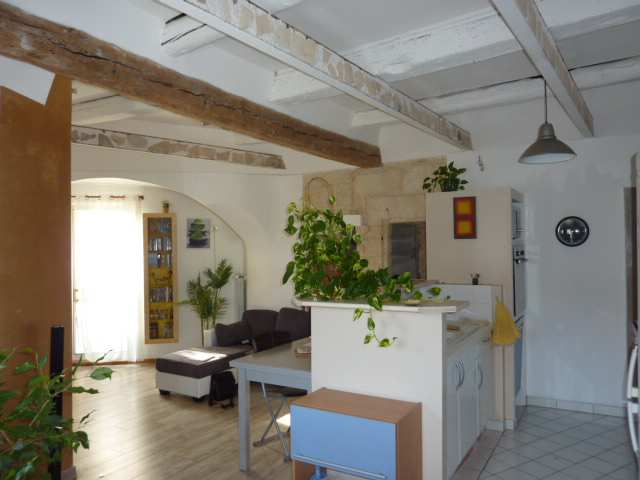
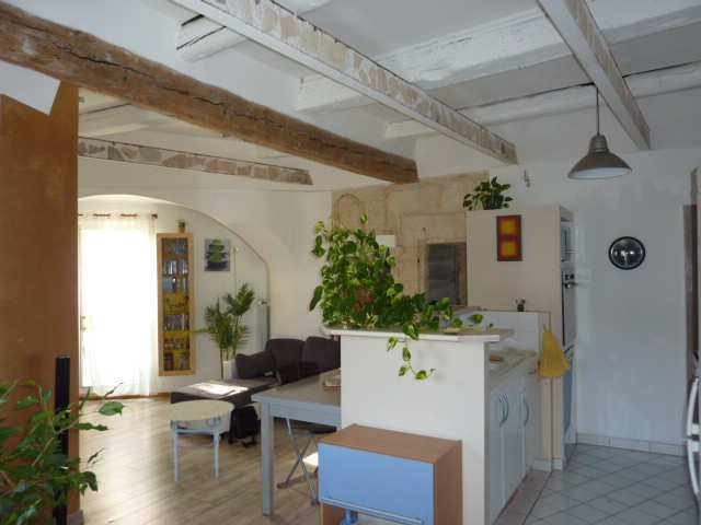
+ side table [156,399,235,485]
